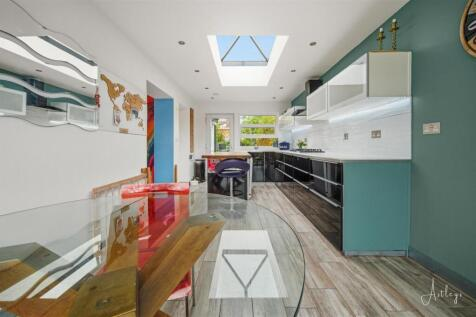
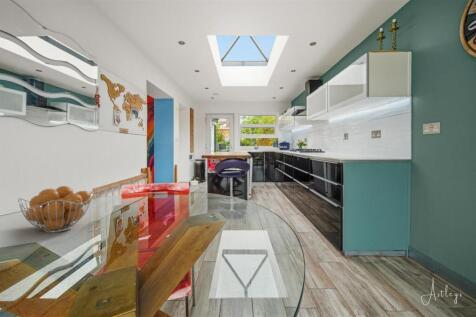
+ fruit basket [17,185,94,234]
